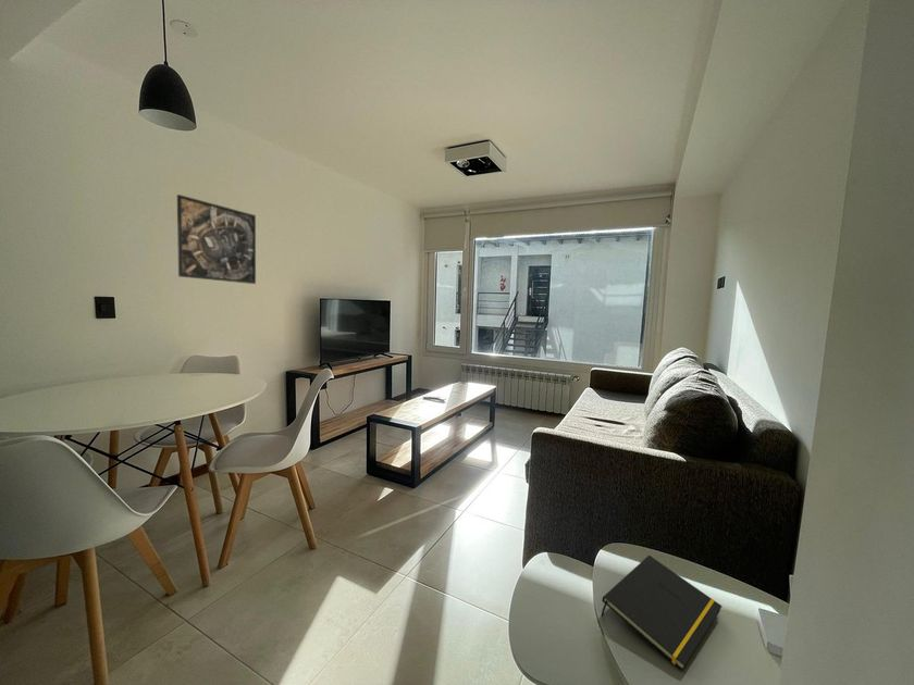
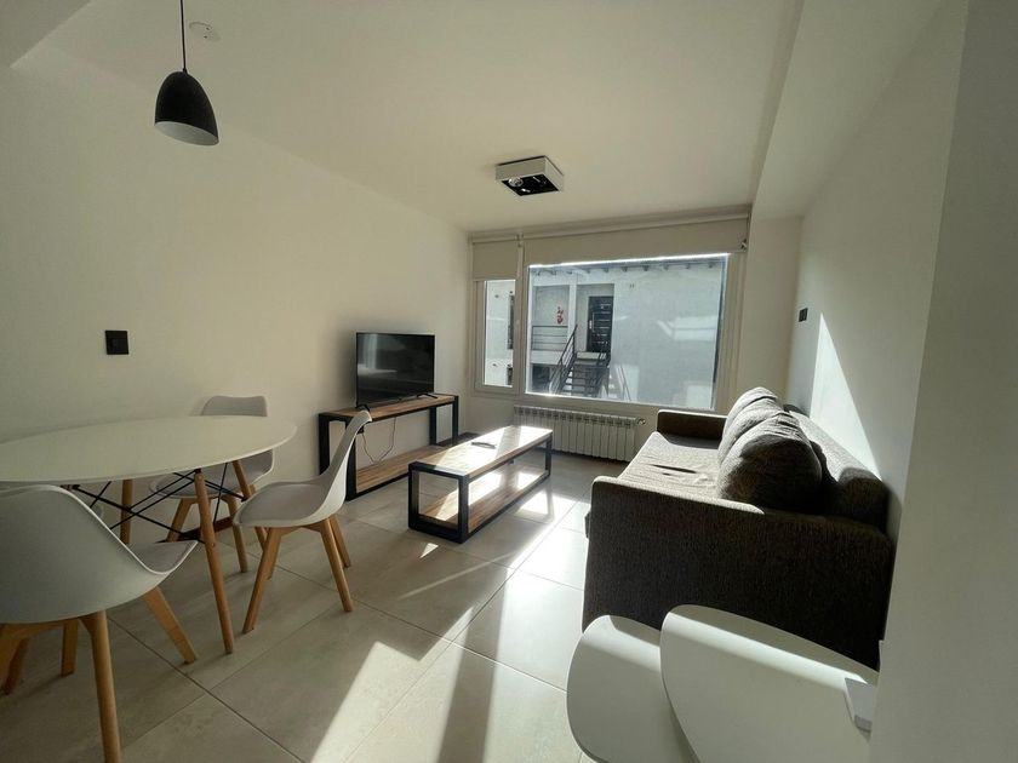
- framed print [176,194,257,285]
- notepad [601,555,722,672]
